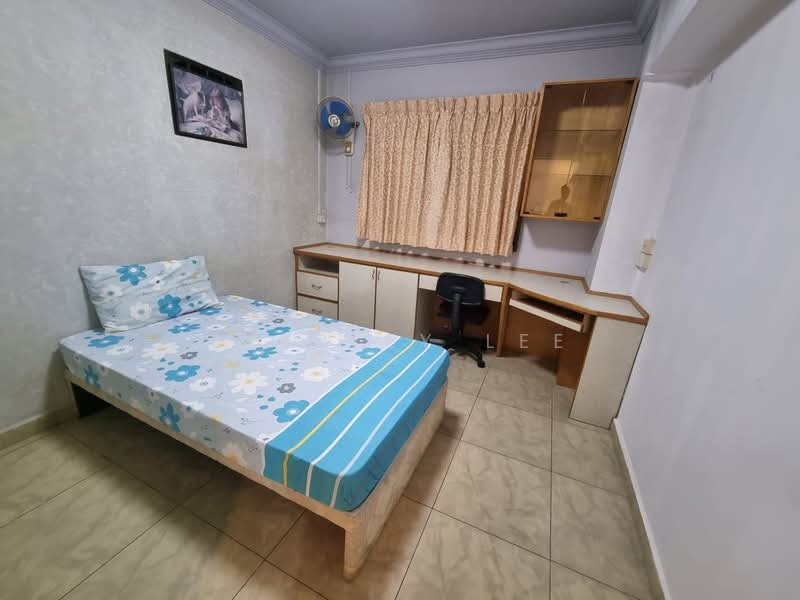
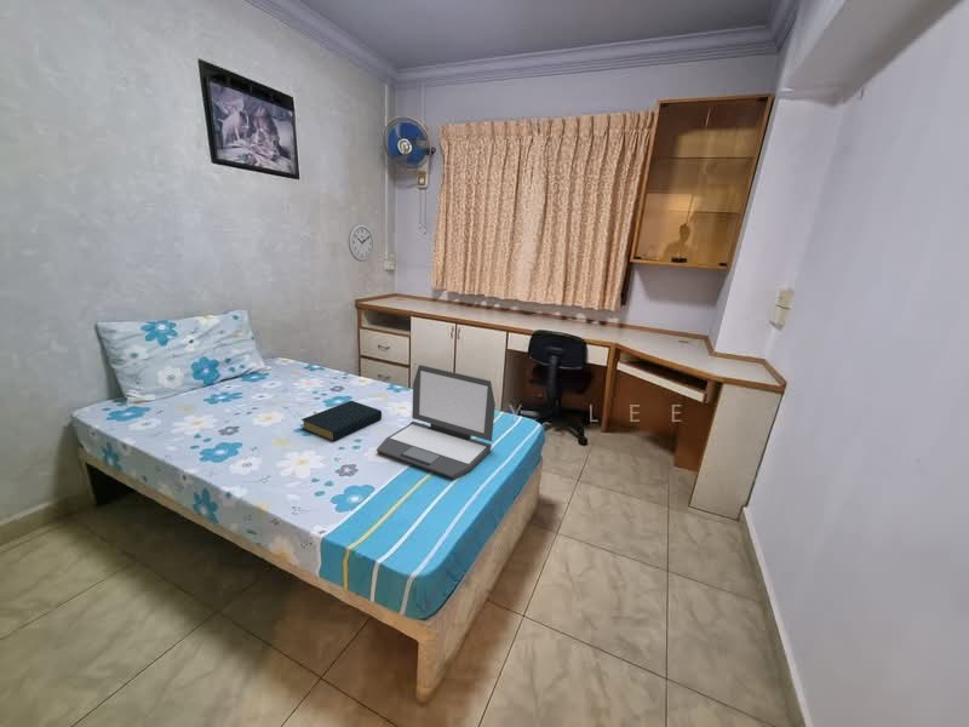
+ laptop [375,364,497,480]
+ hardback book [300,400,383,442]
+ wall clock [348,223,375,263]
